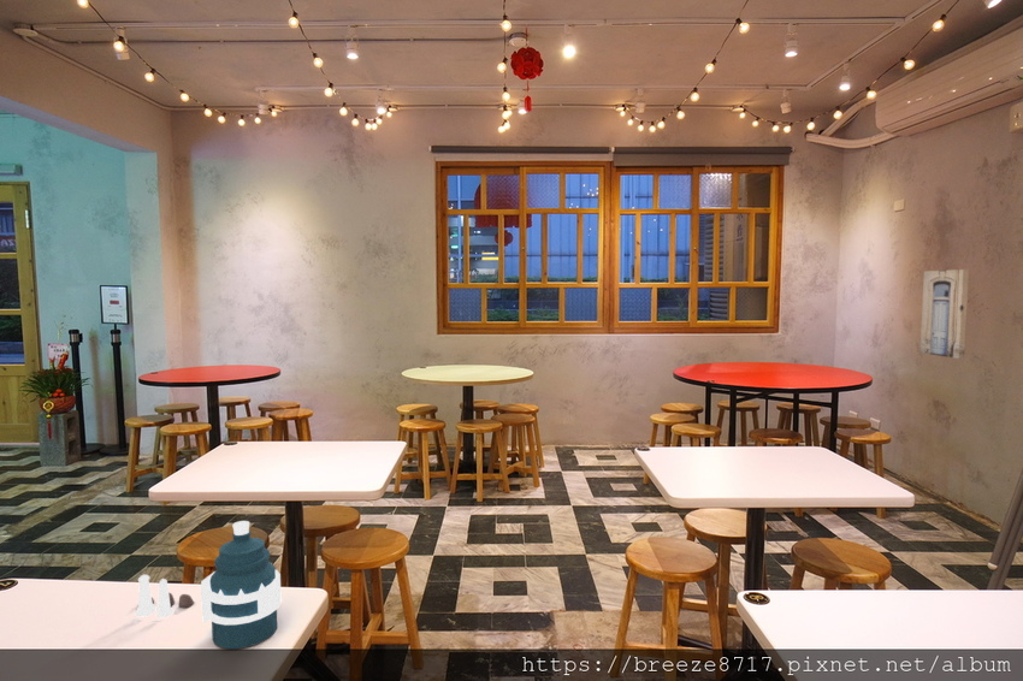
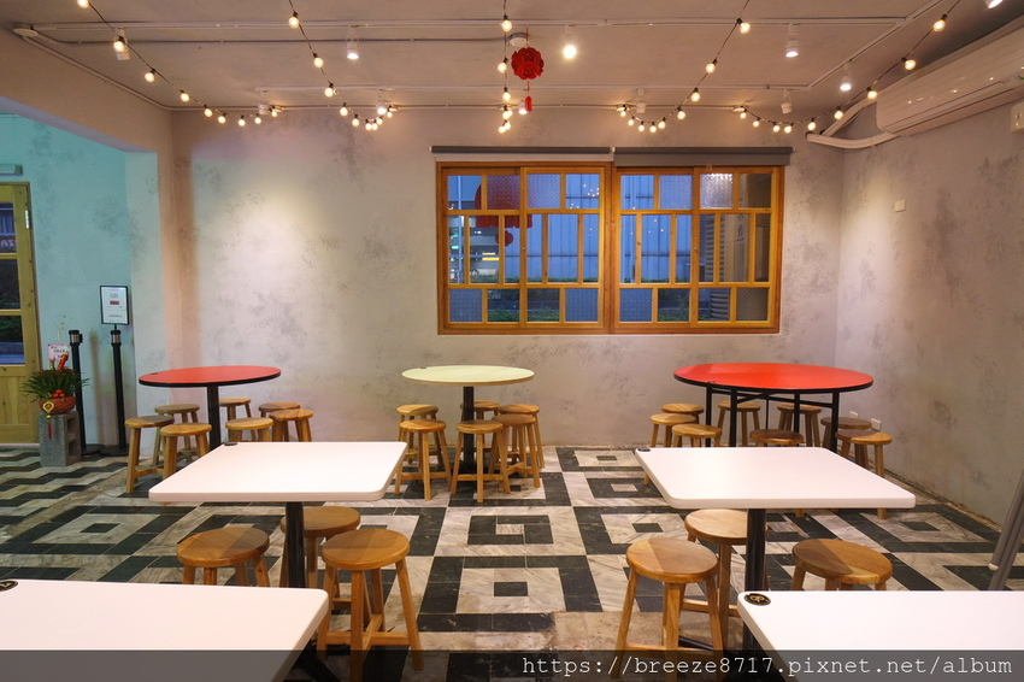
- wall art [919,268,970,360]
- water bottle [200,520,282,650]
- salt and pepper shaker set [134,574,195,618]
